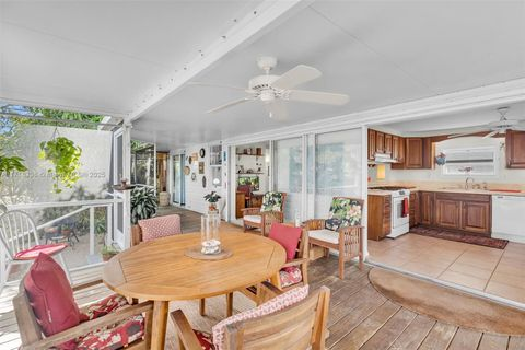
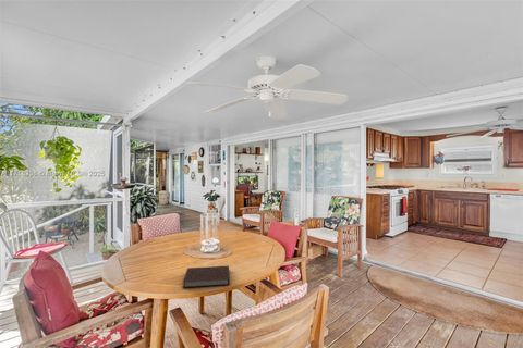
+ notebook [182,264,231,289]
